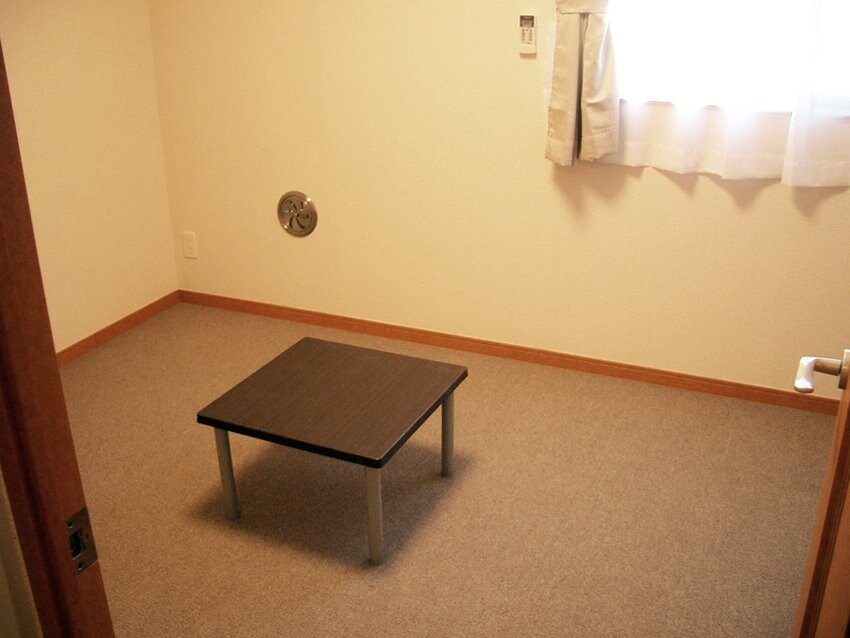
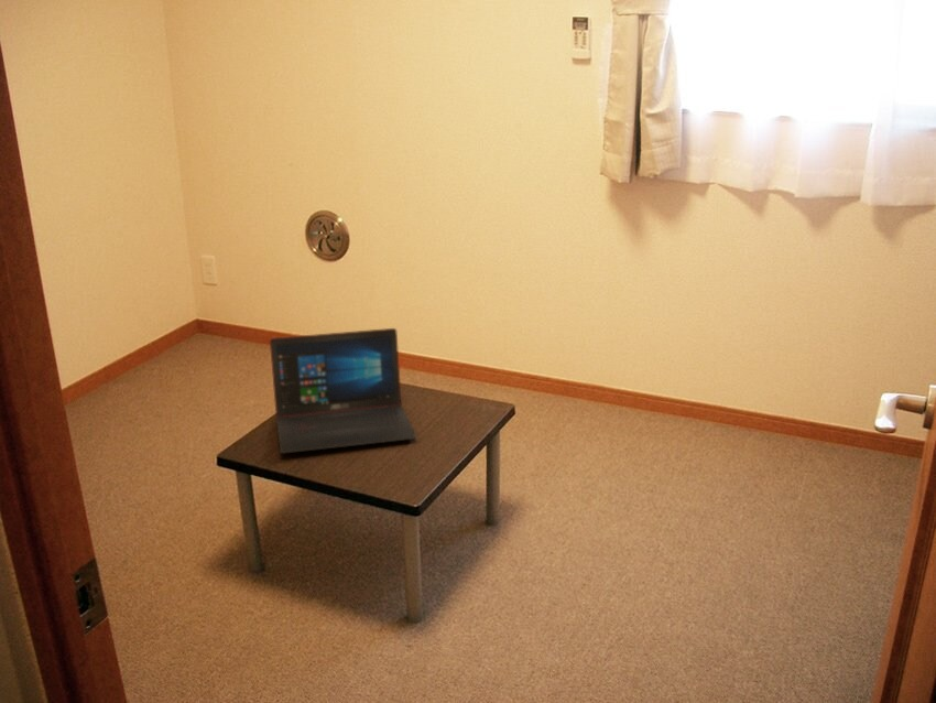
+ laptop [269,327,417,454]
